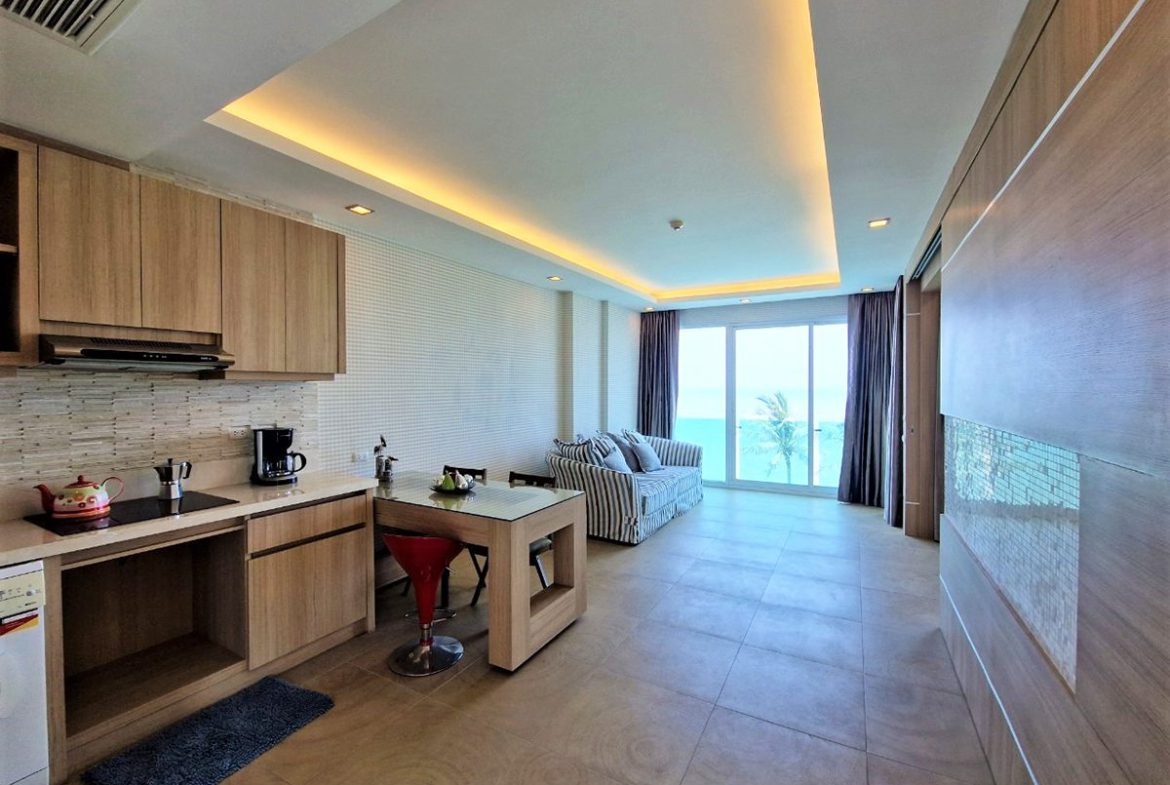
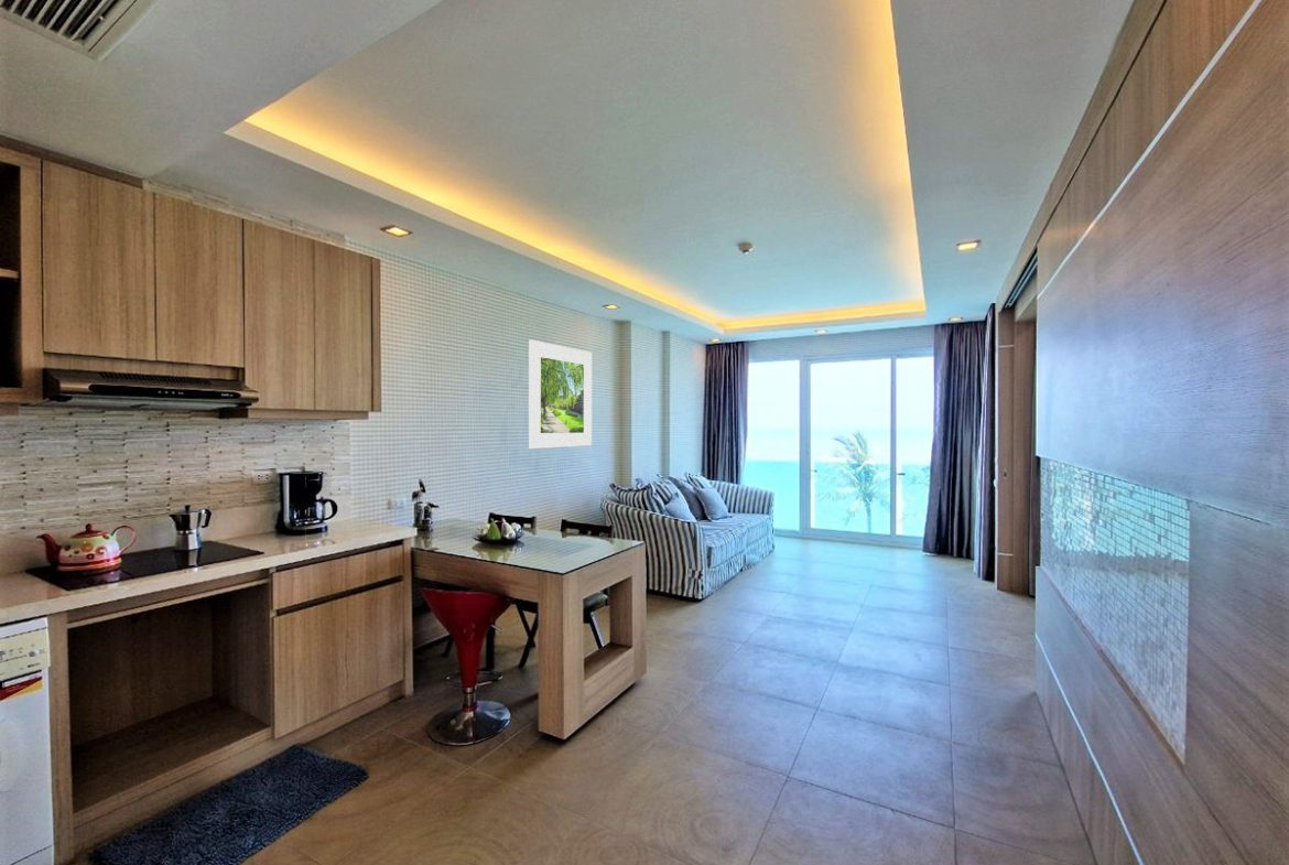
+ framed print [528,338,593,450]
